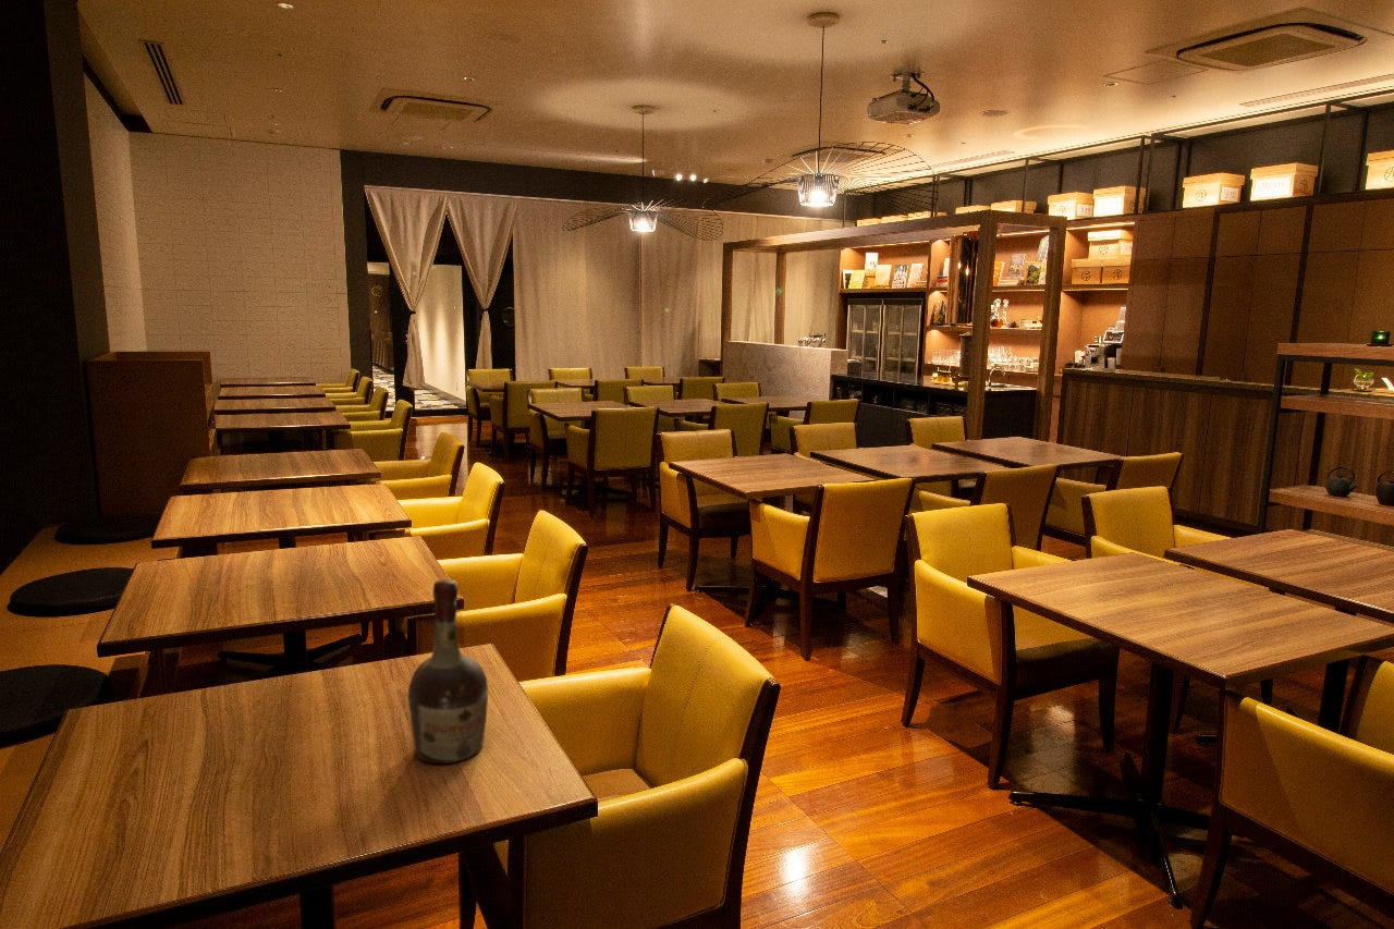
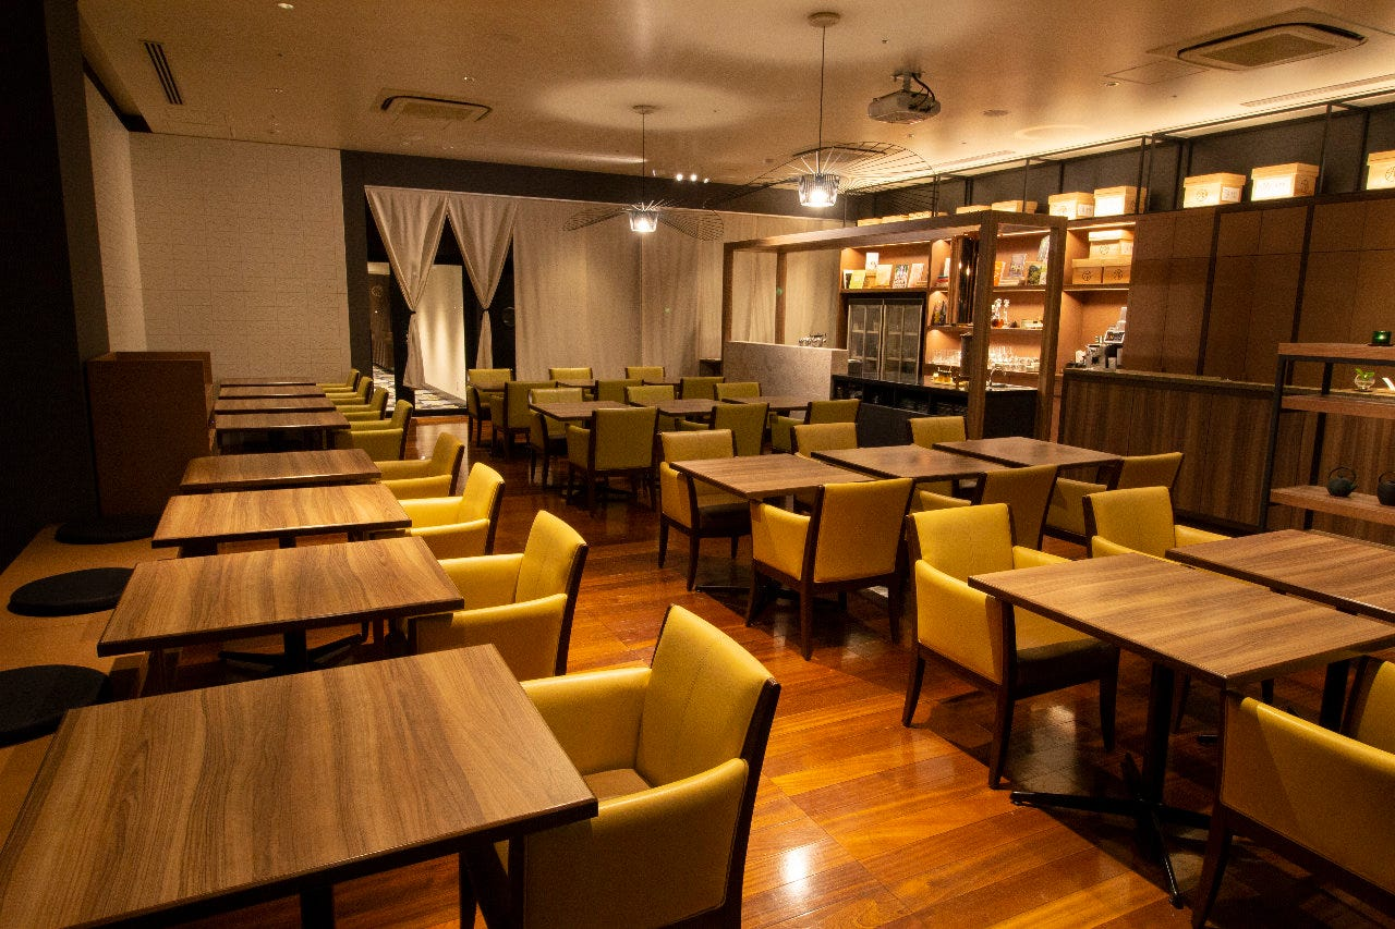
- cognac bottle [407,578,489,765]
